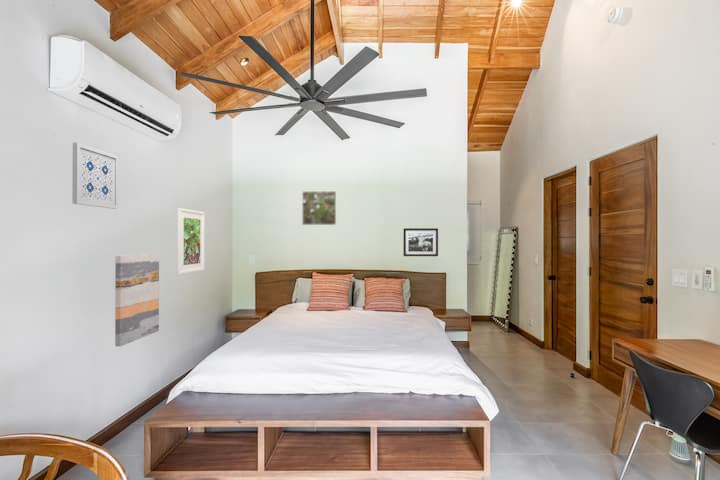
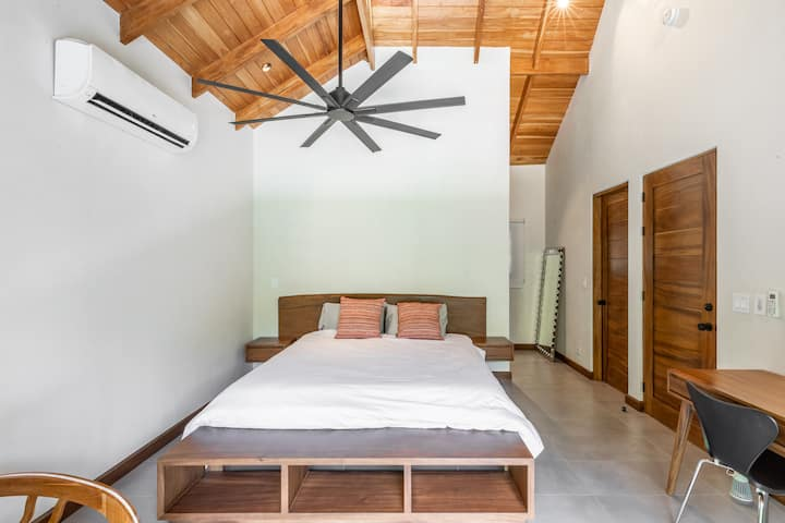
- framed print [301,190,337,226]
- wall art [114,253,160,347]
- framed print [176,207,205,275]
- wall art [71,142,119,210]
- picture frame [403,227,439,257]
